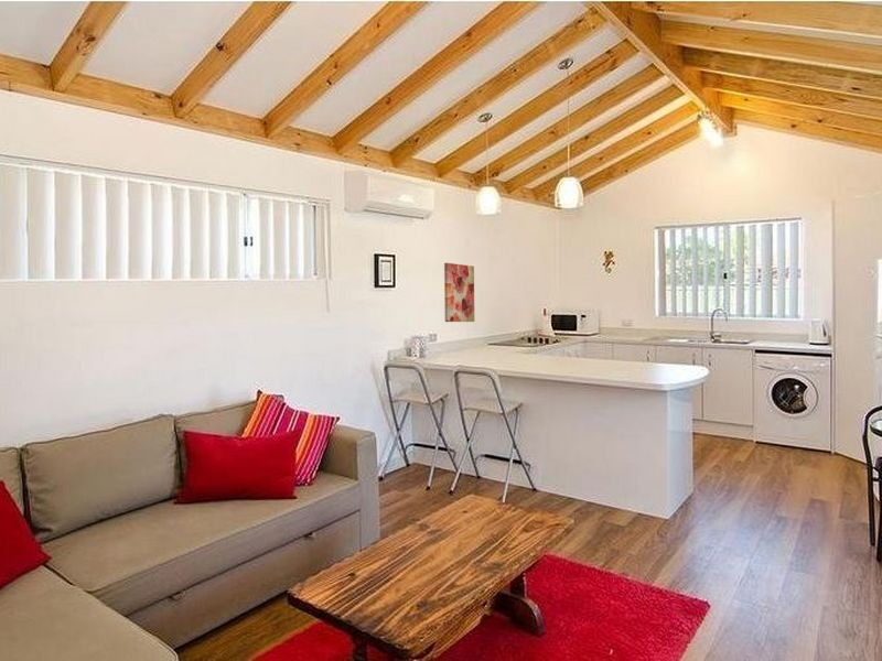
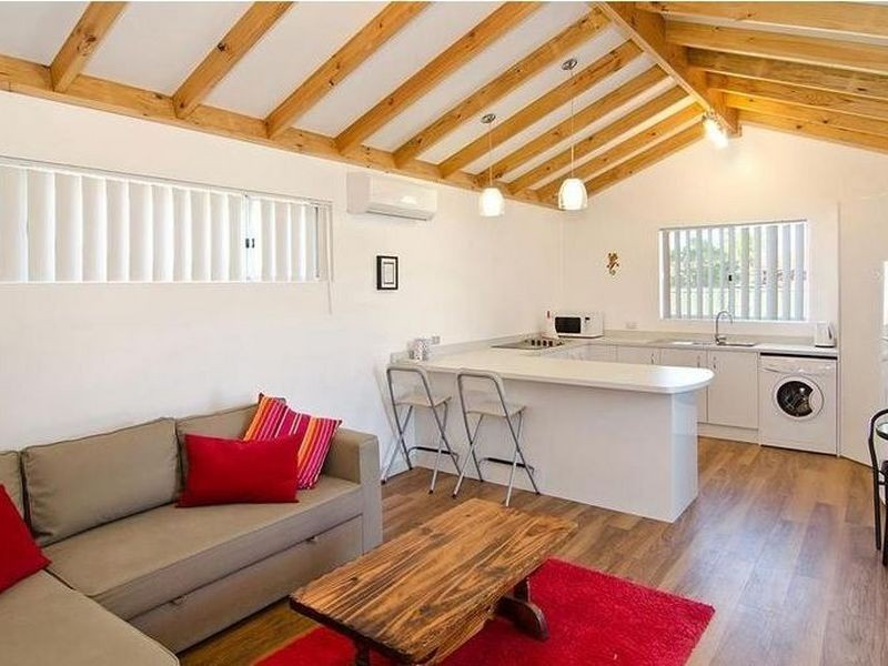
- wall art [443,262,475,323]
